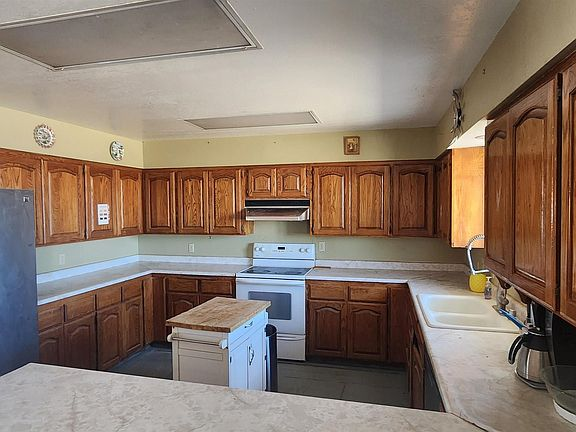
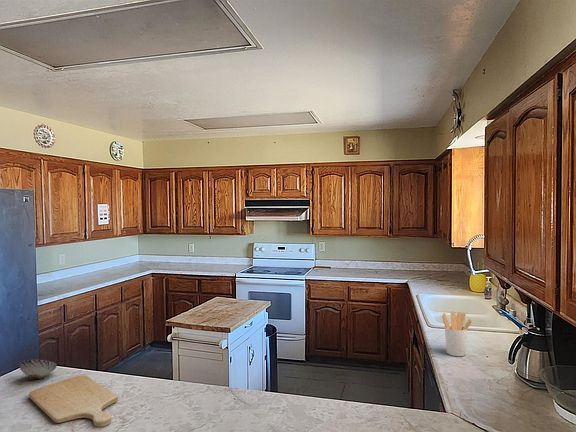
+ chopping board [28,374,119,427]
+ bowl [18,359,58,380]
+ utensil holder [441,310,473,357]
